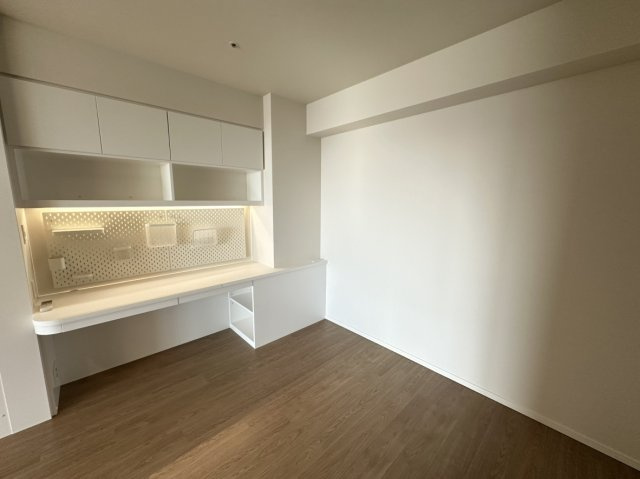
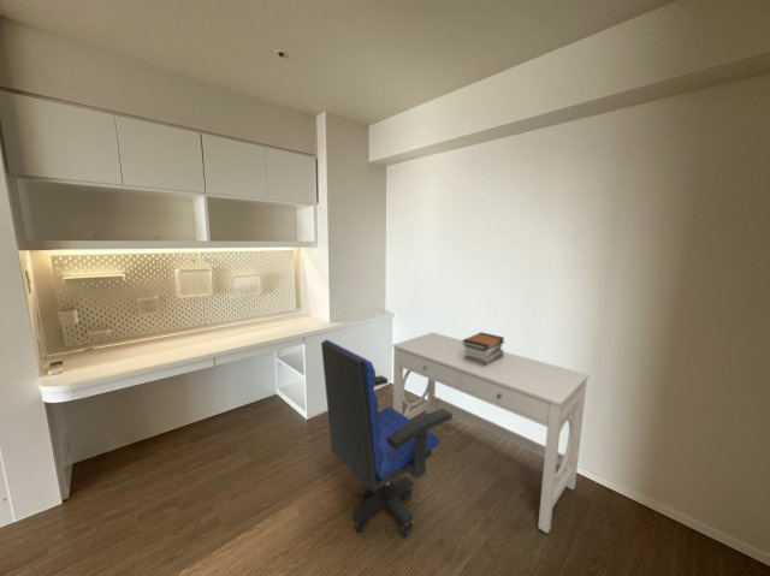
+ book stack [461,331,507,367]
+ office chair [320,339,454,539]
+ desk [391,331,590,534]
